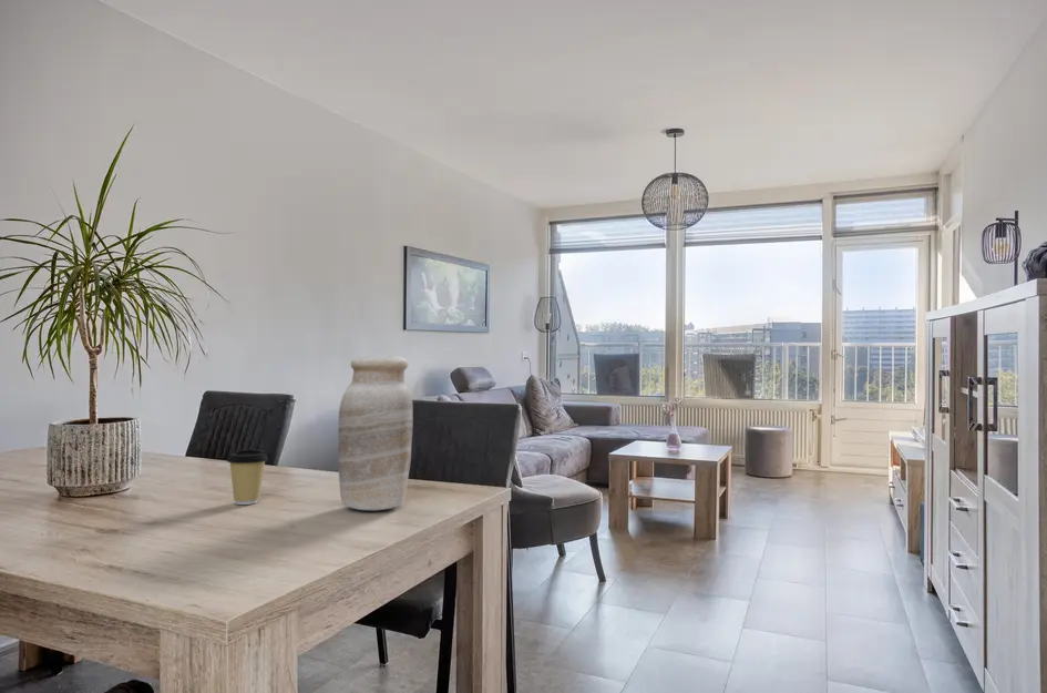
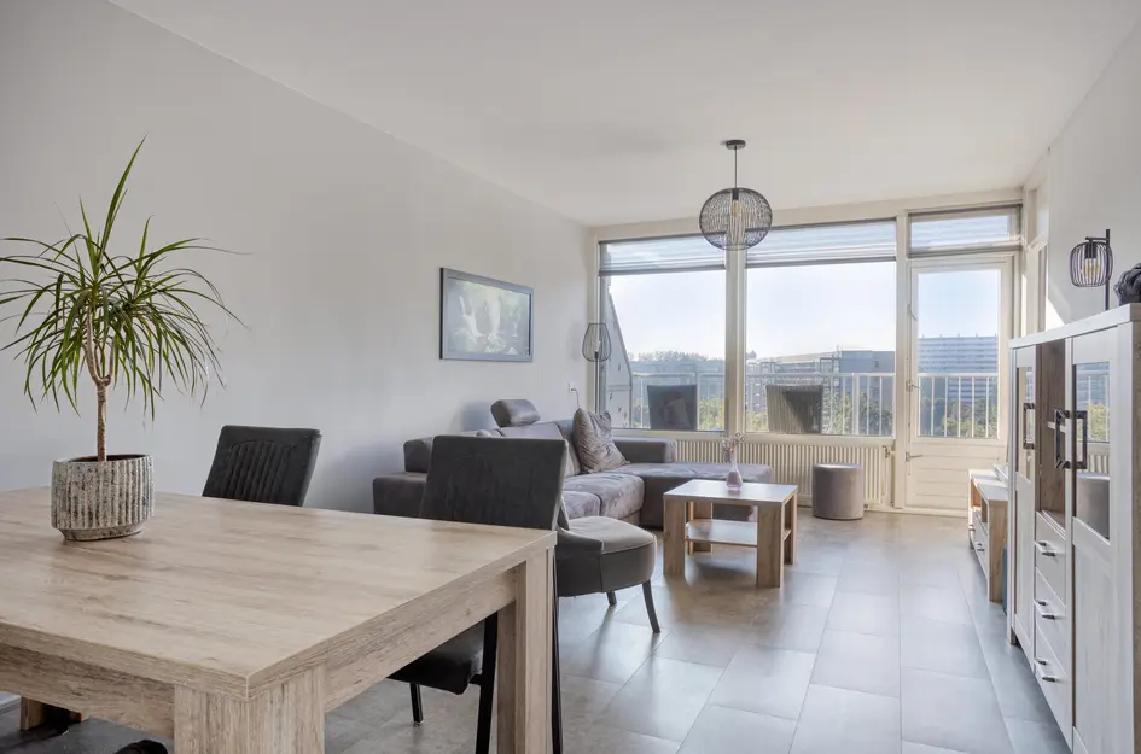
- vase [337,355,414,511]
- coffee cup [226,449,269,506]
